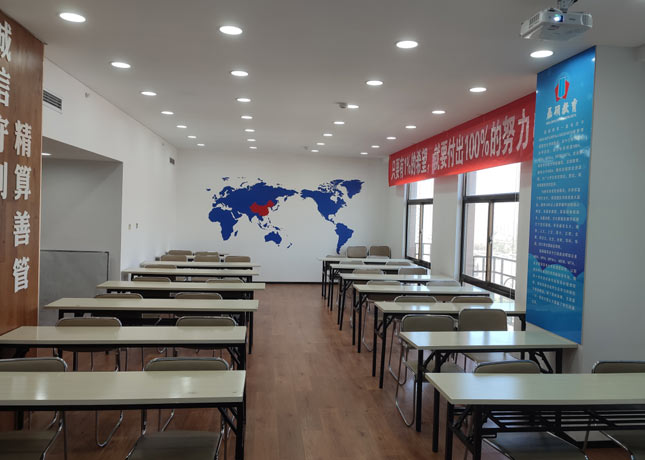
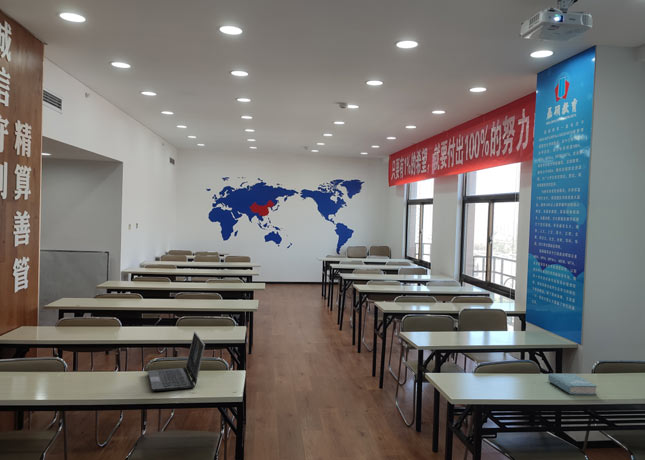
+ laptop [147,331,206,392]
+ book [547,372,598,396]
